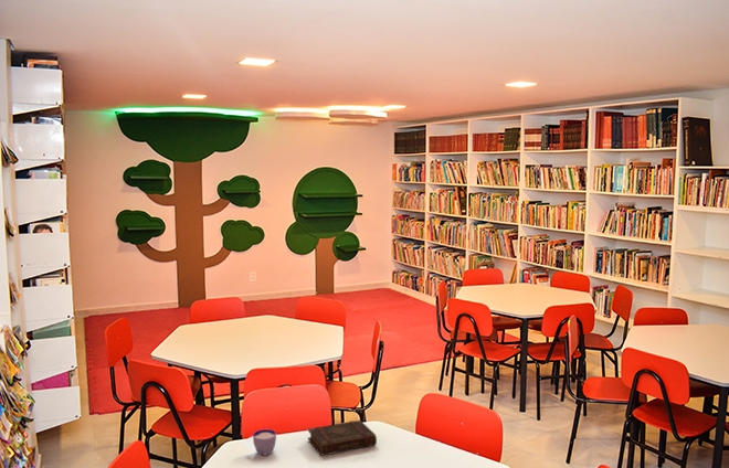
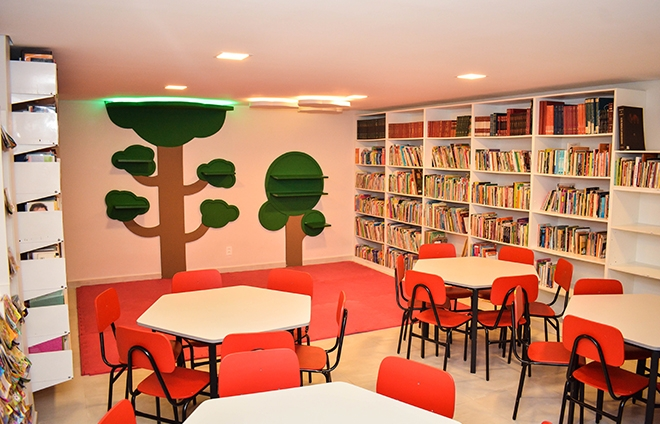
- cup [244,428,277,456]
- book [307,419,378,457]
